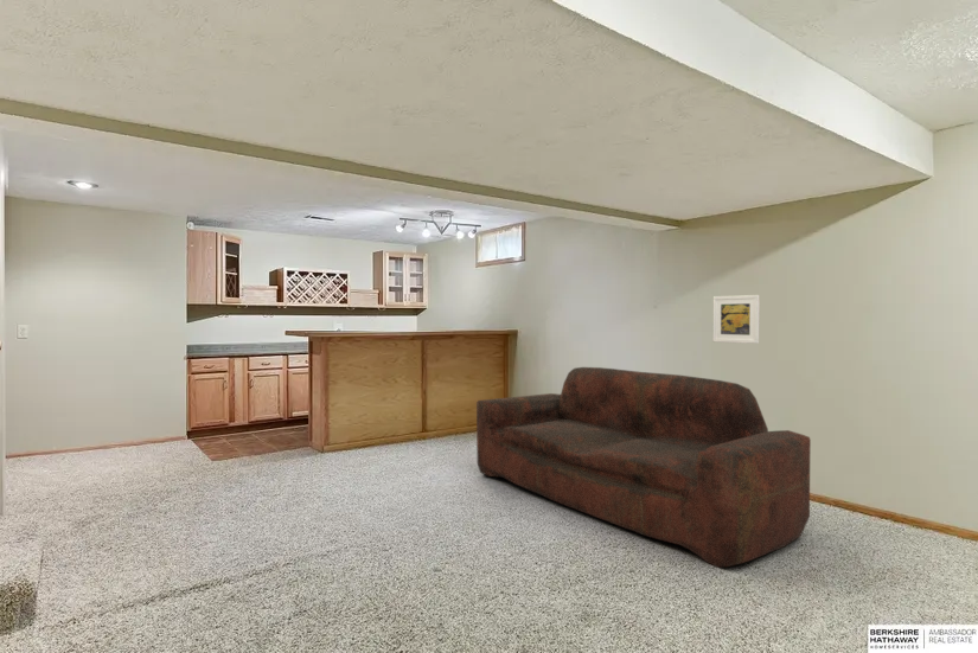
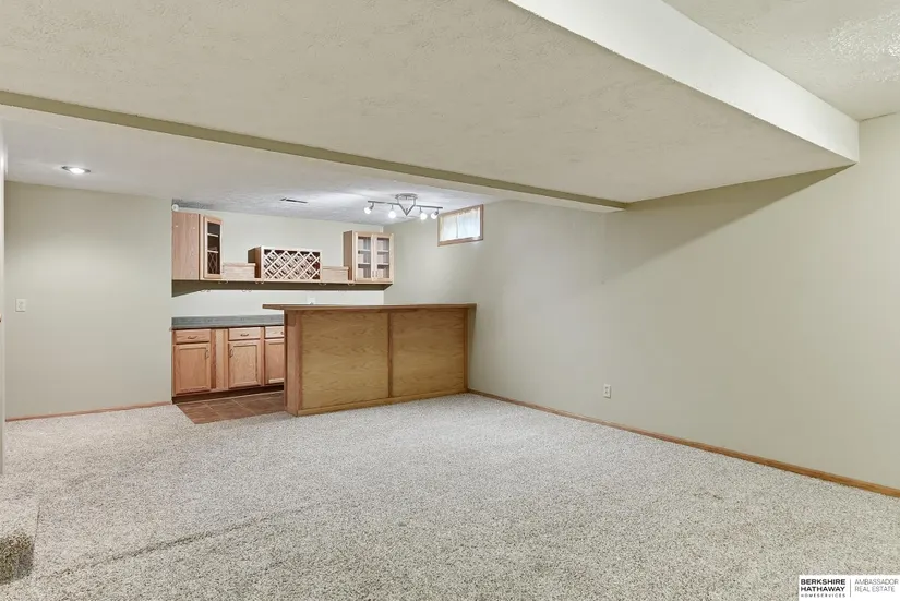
- sofa [475,366,812,569]
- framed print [712,294,761,345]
